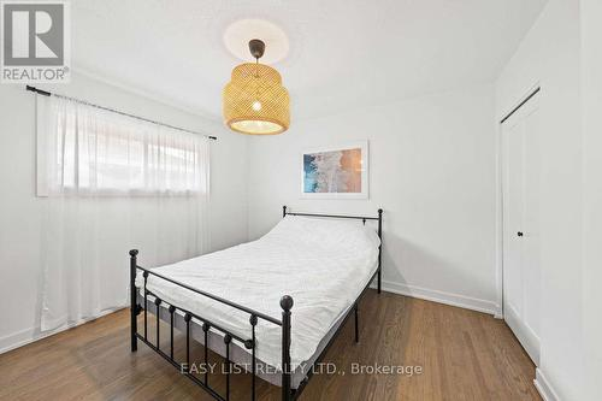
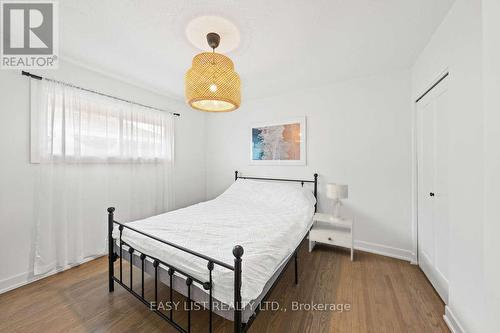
+ table lamp [326,182,349,221]
+ nightstand [309,212,355,262]
